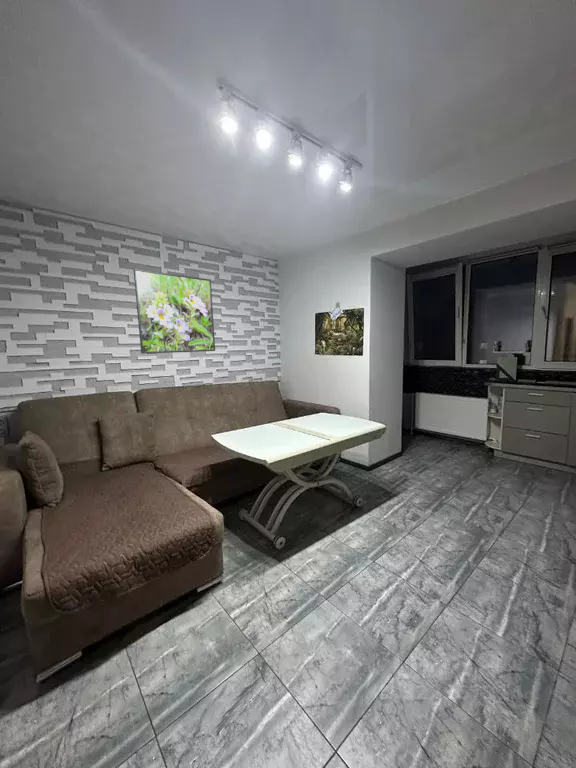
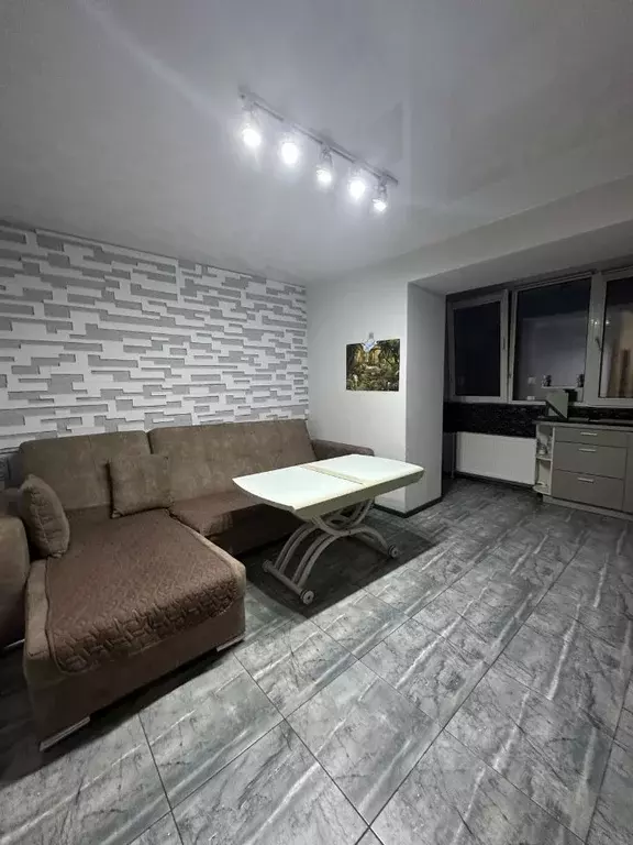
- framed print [133,268,216,355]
